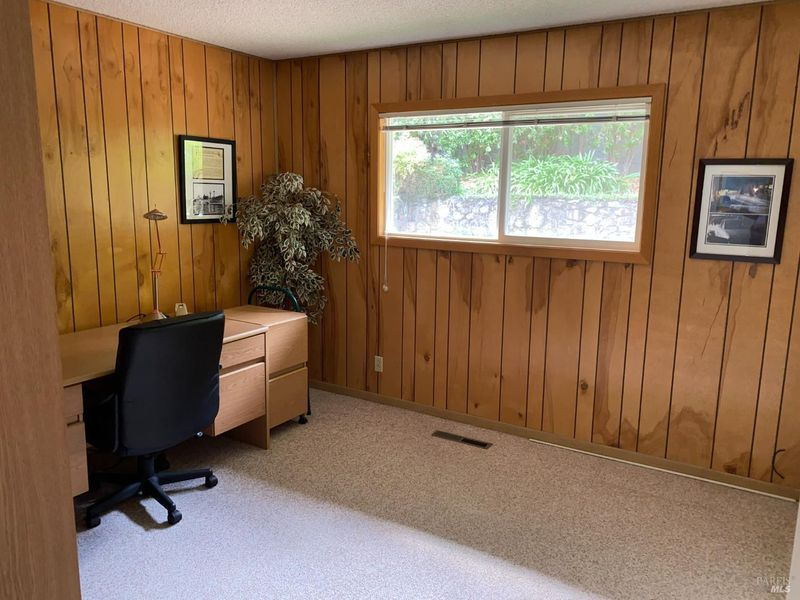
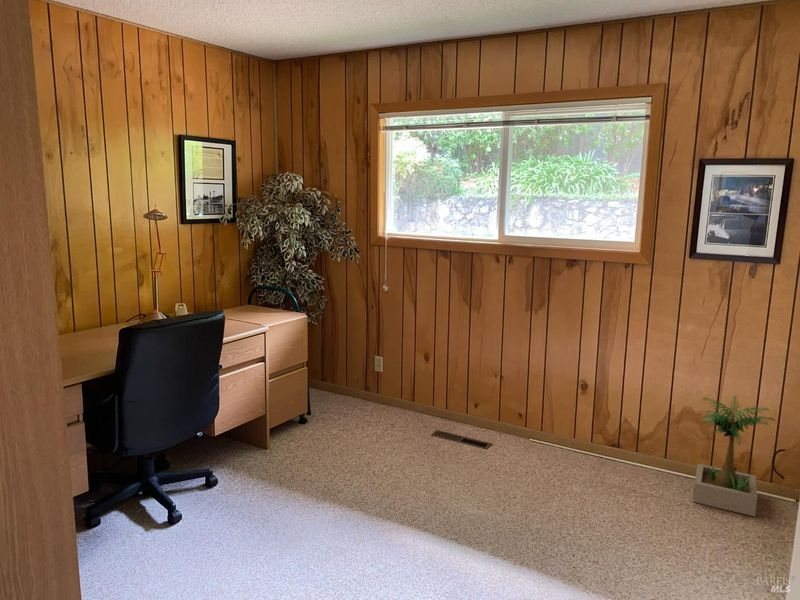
+ potted plant [692,396,776,517]
